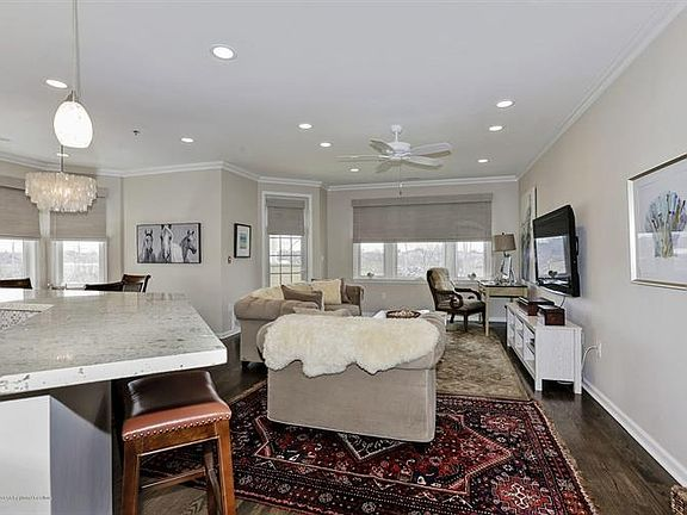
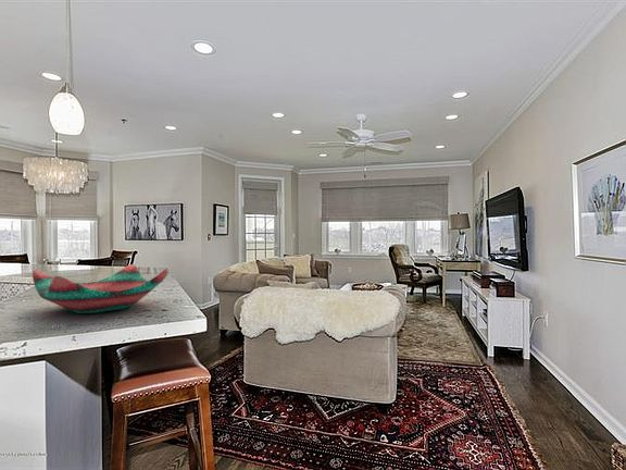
+ decorative bowl [32,263,170,314]
